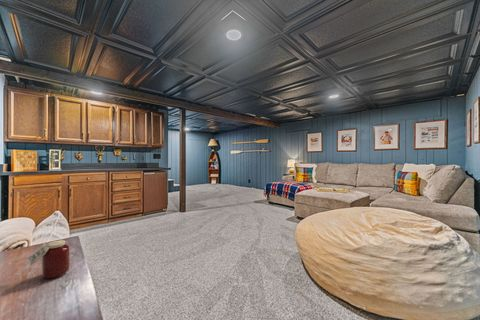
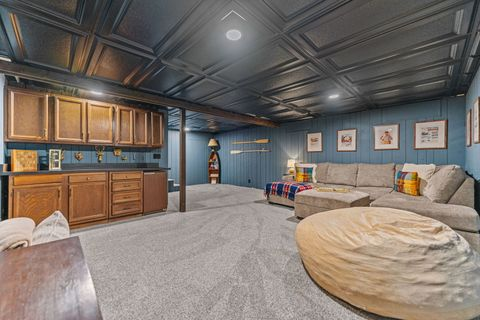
- jar [27,239,71,279]
